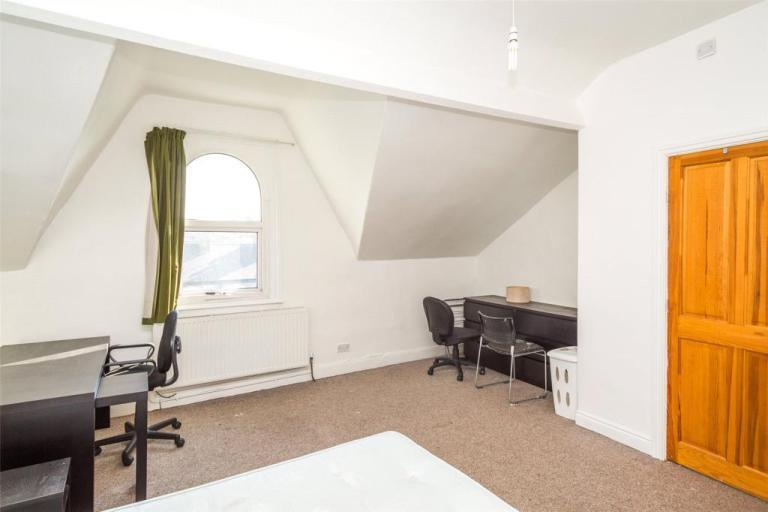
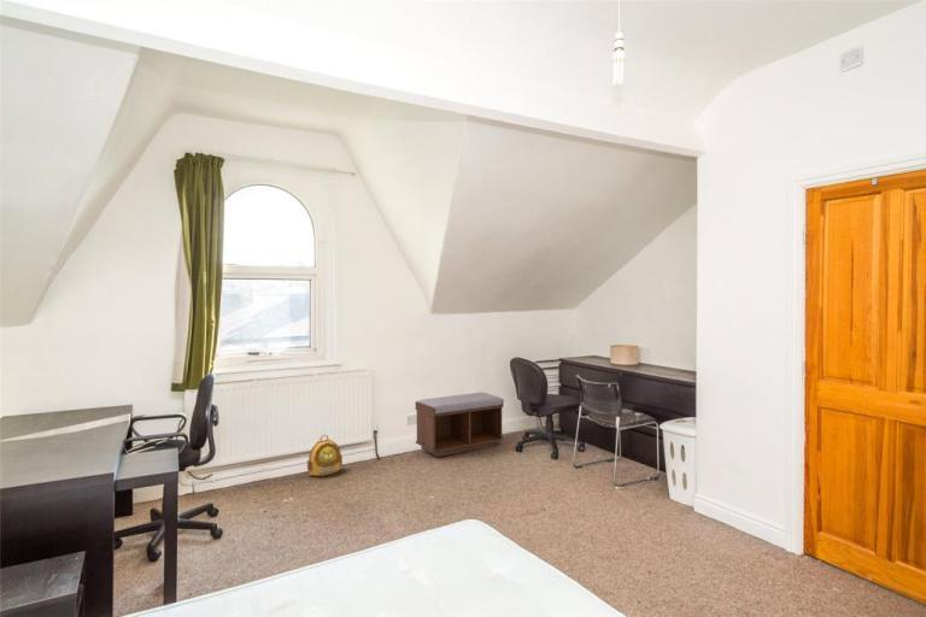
+ backpack [306,434,344,477]
+ bench [415,392,505,458]
